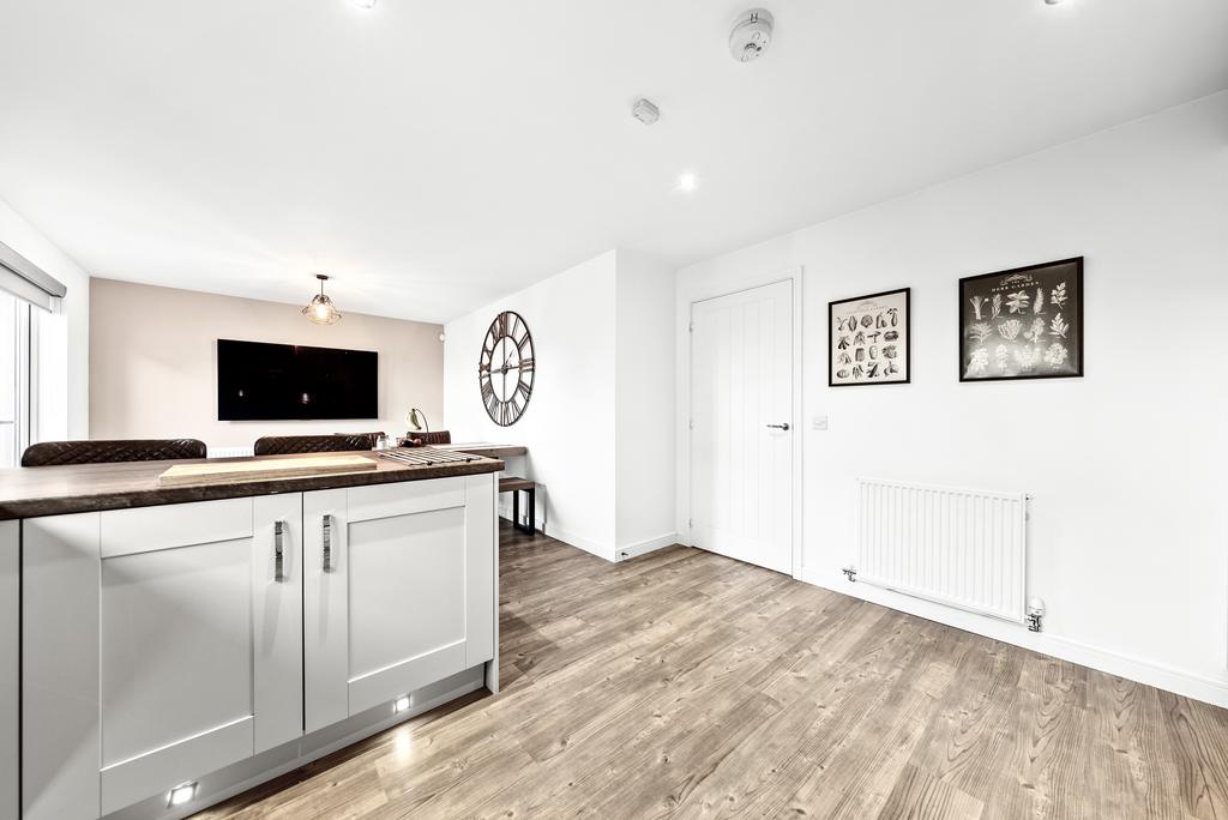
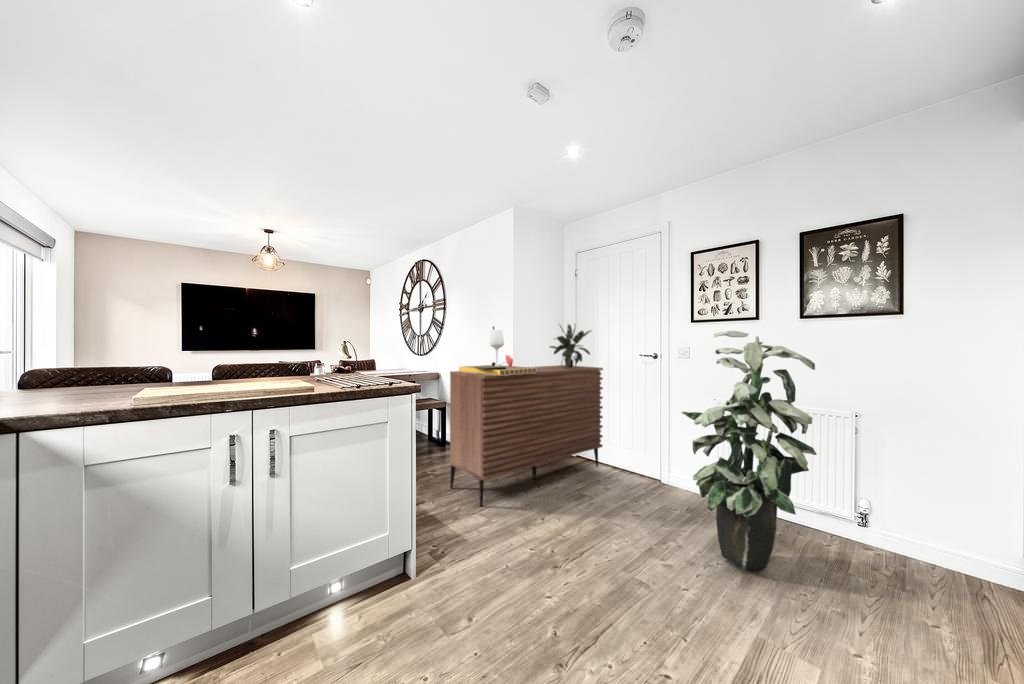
+ indoor plant [681,330,818,571]
+ cocktail glass [458,325,536,375]
+ potted plant [549,322,592,369]
+ sideboard [449,364,604,507]
